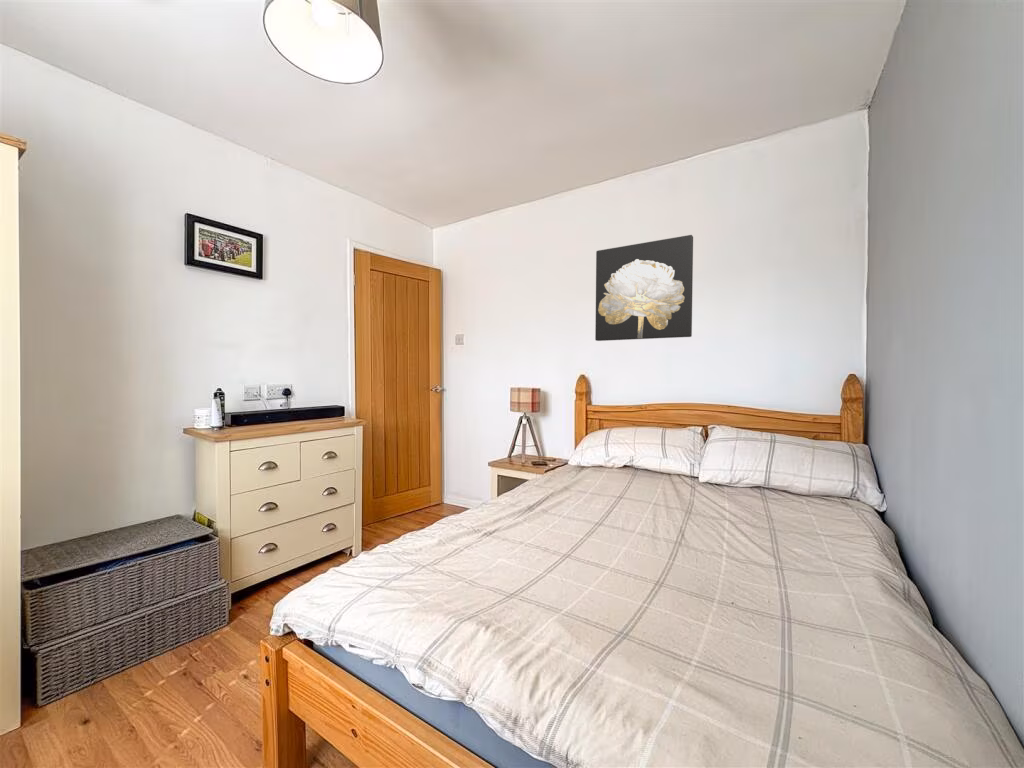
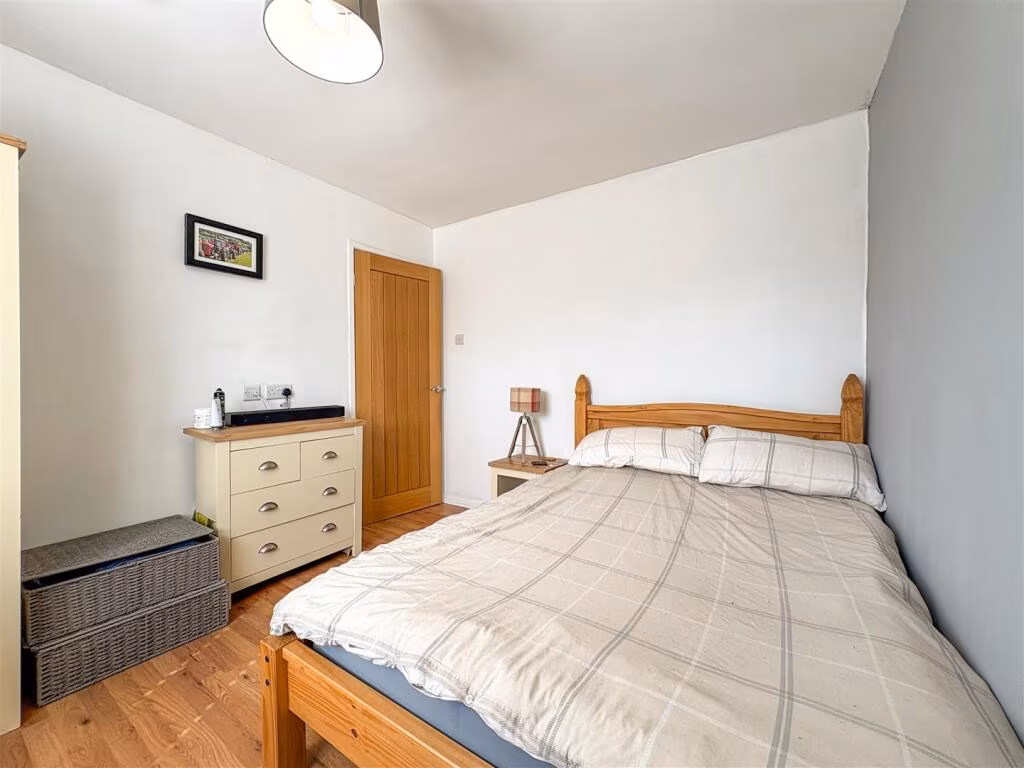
- wall art [594,234,694,342]
